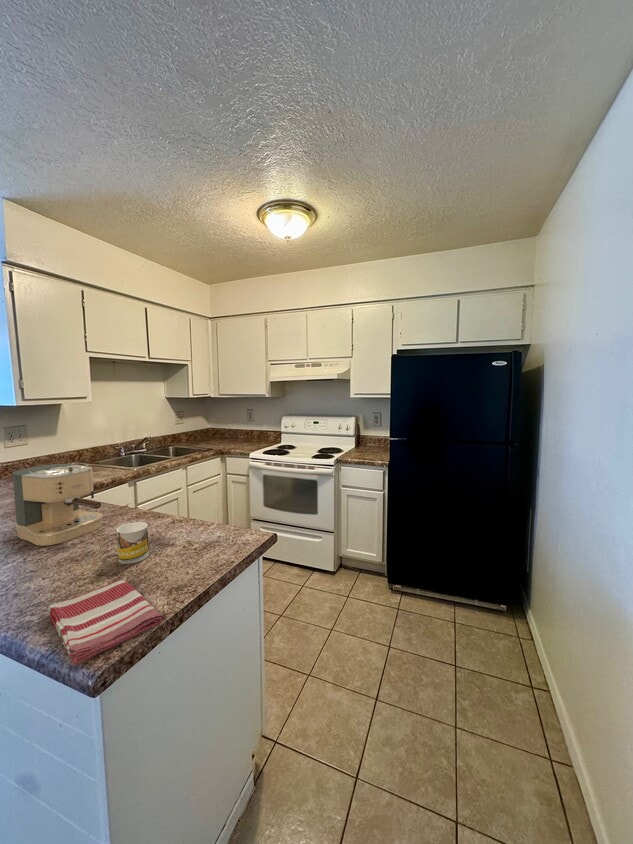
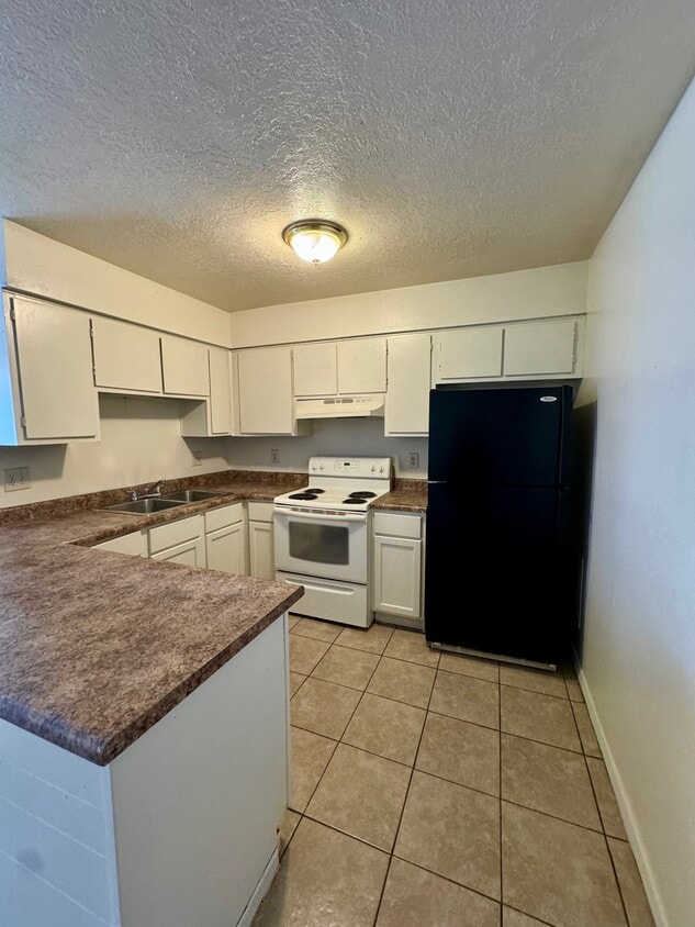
- dish towel [47,578,165,667]
- mug [116,521,150,565]
- coffee maker [11,462,104,547]
